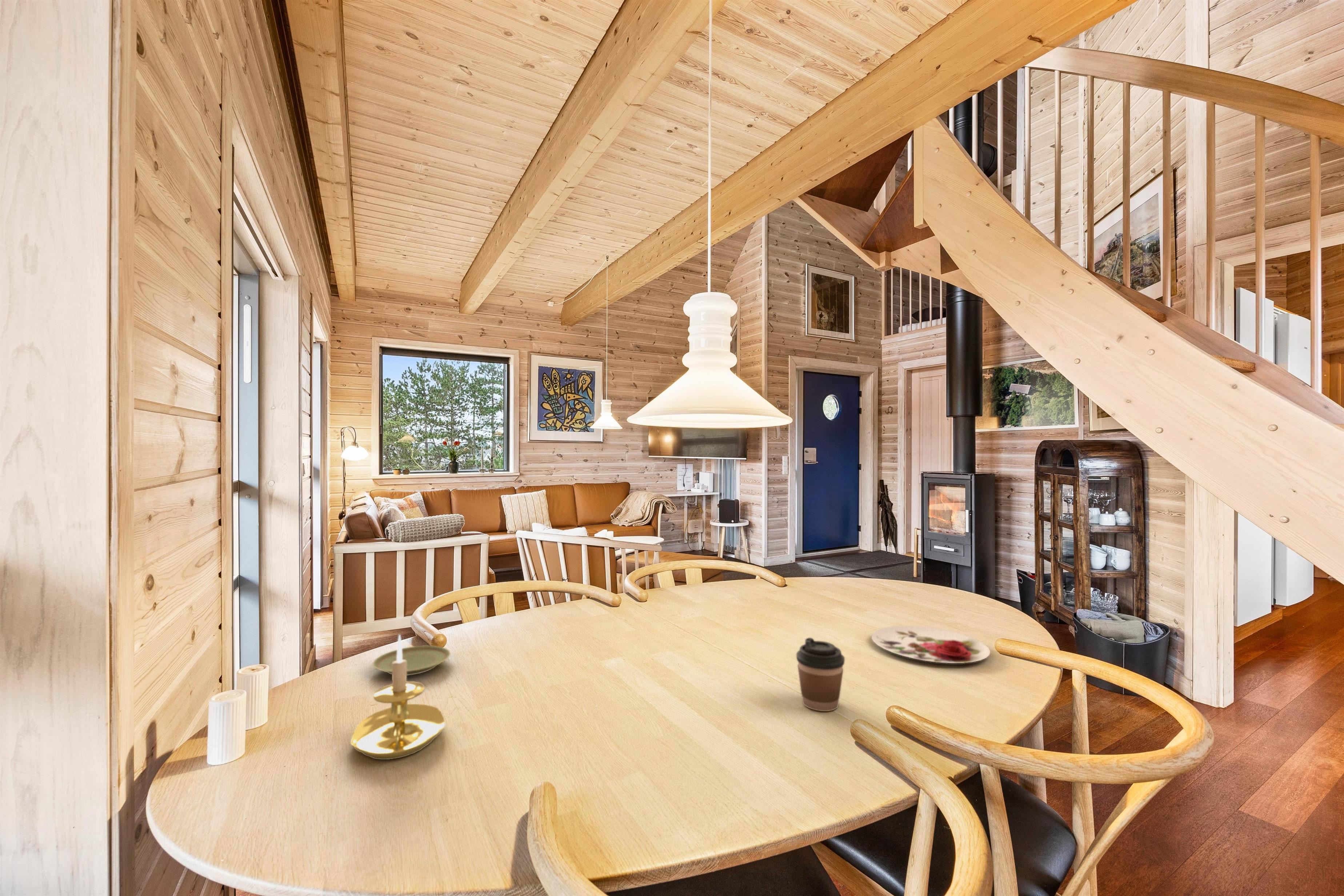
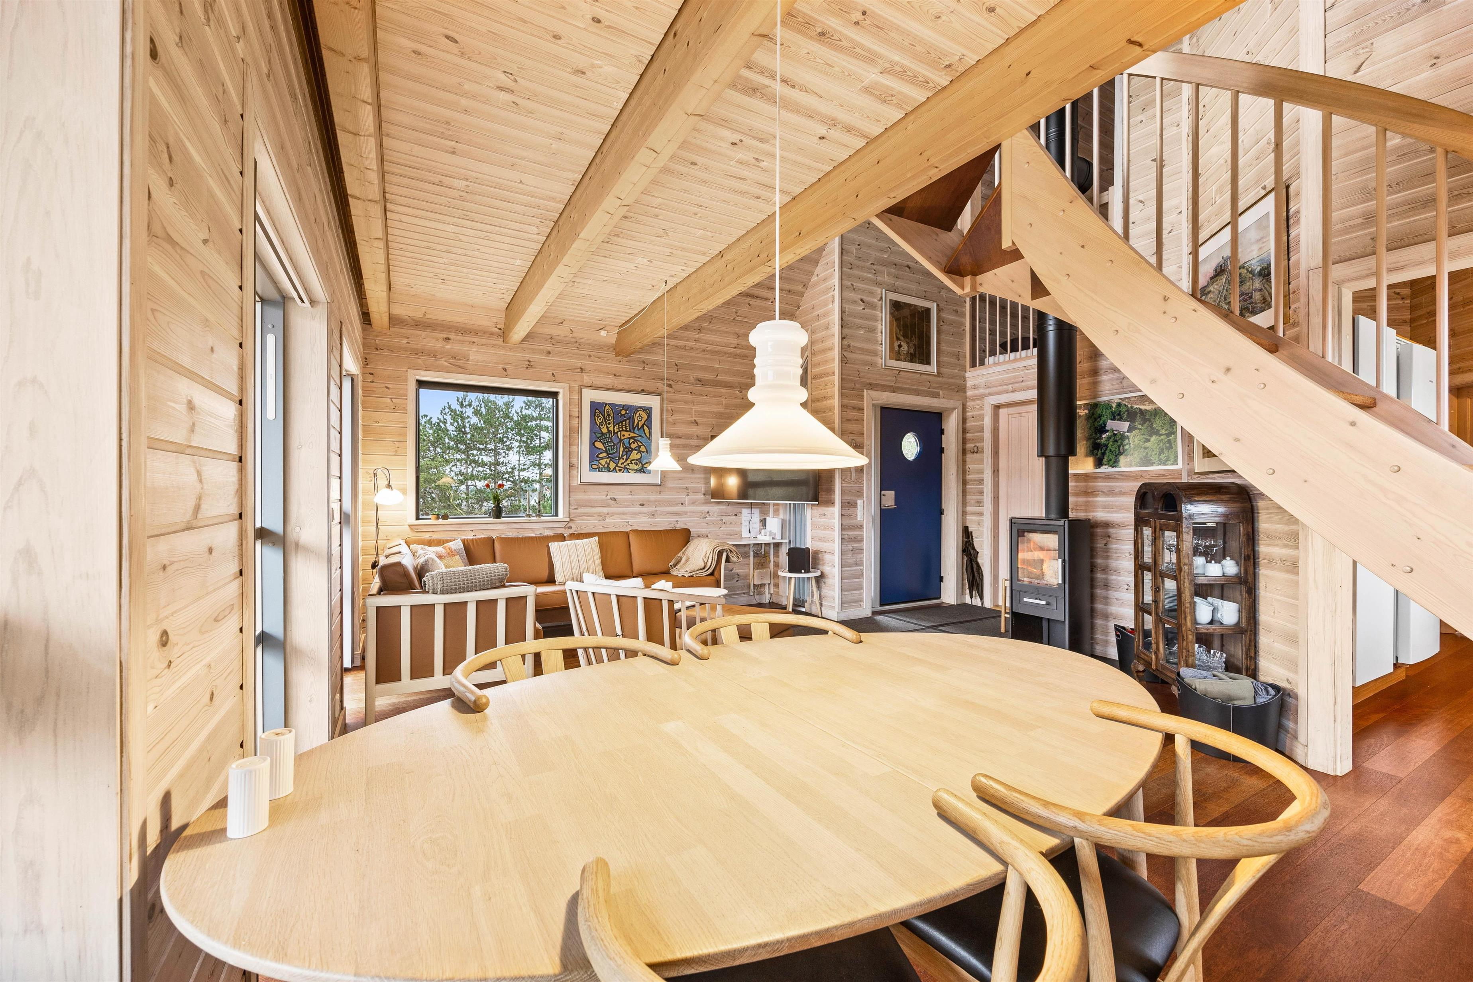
- coffee cup [796,637,845,712]
- plate [871,625,991,664]
- plate [372,645,451,676]
- candle holder [350,634,445,760]
